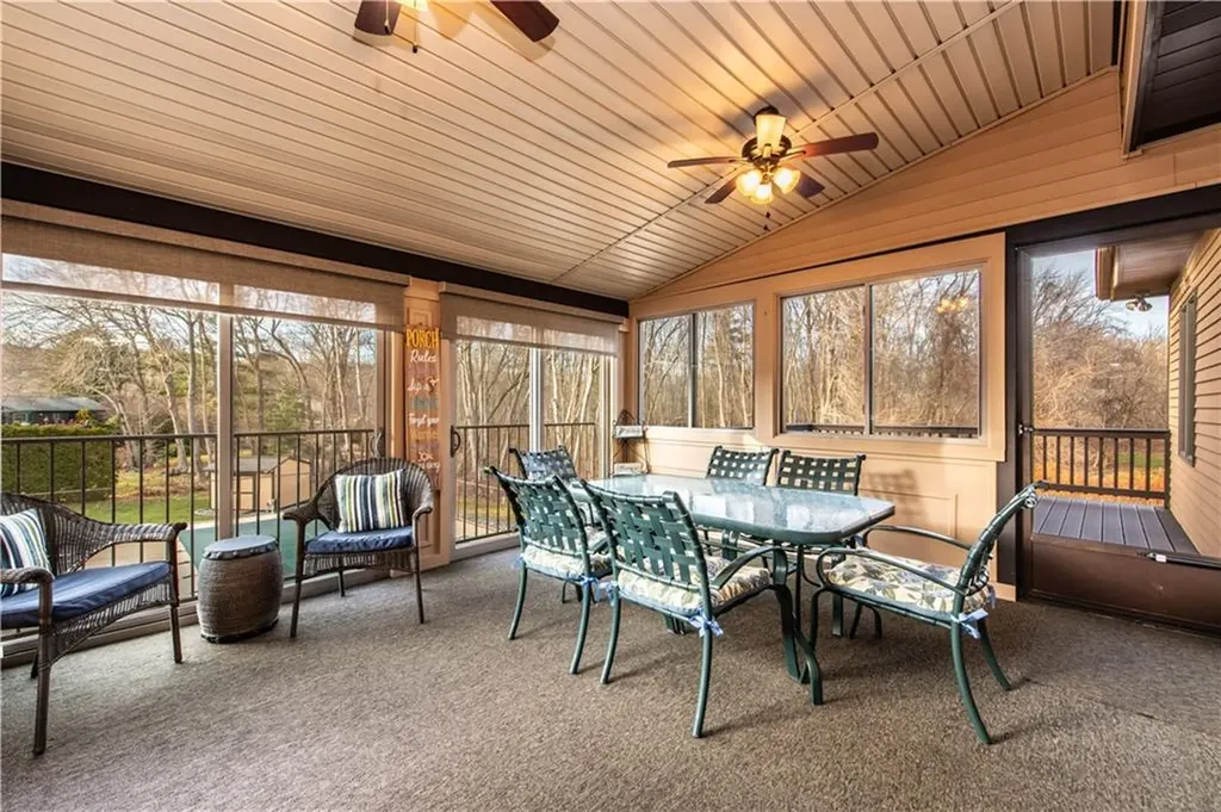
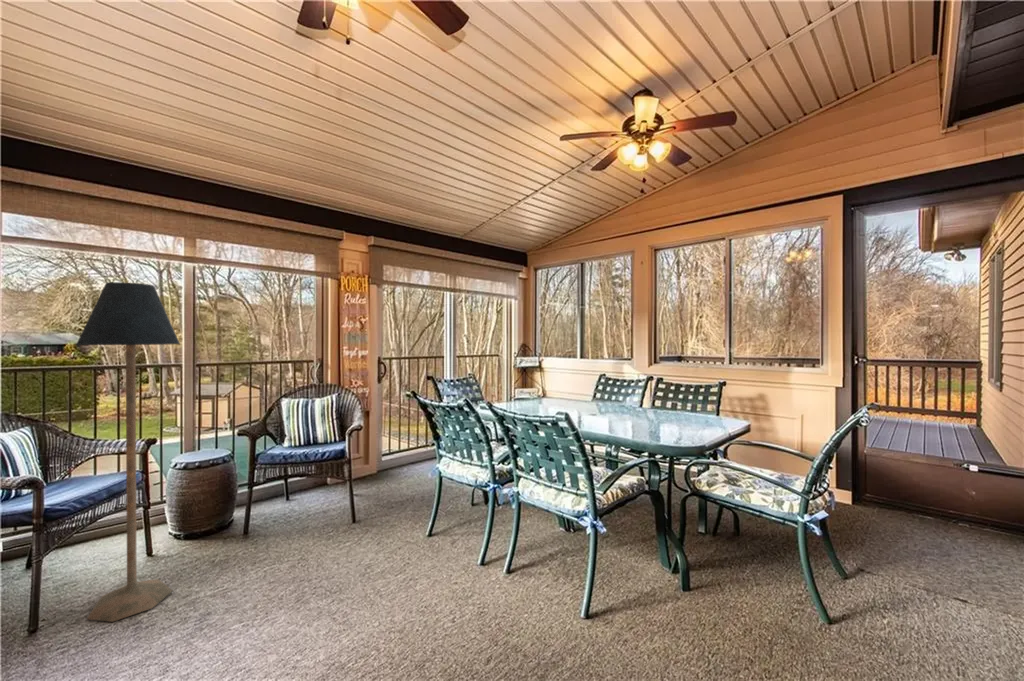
+ floor lamp [75,281,181,623]
